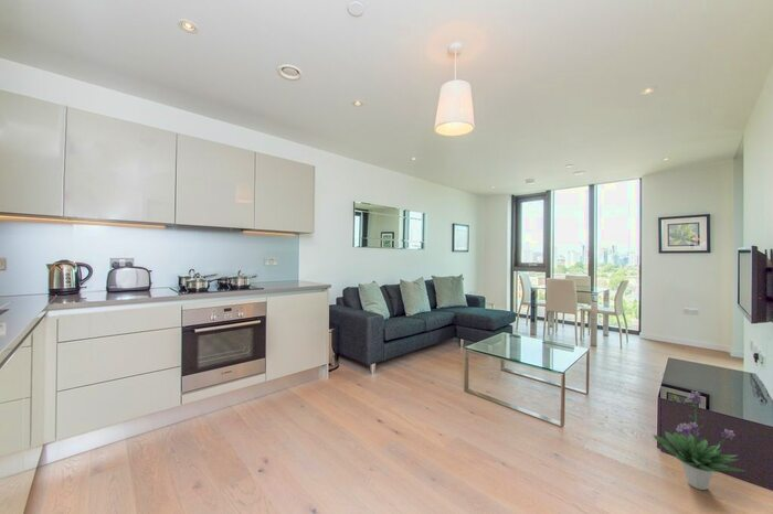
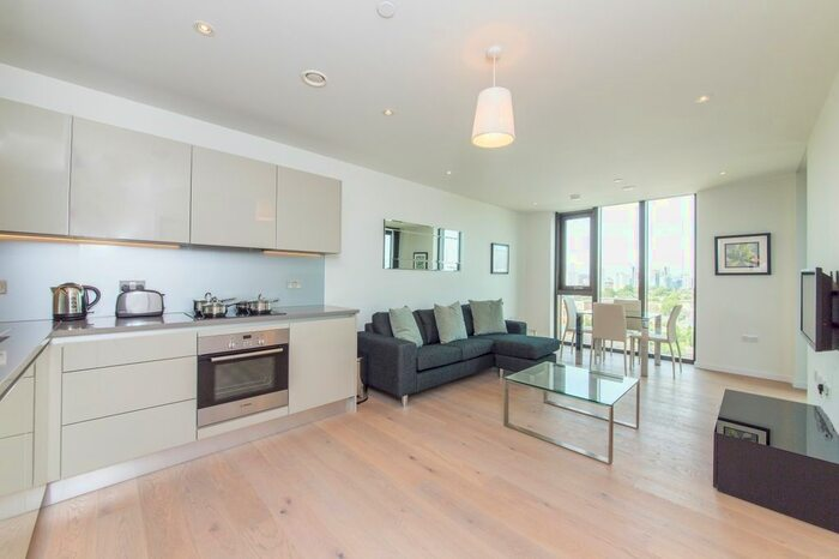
- potted plant [652,389,745,491]
